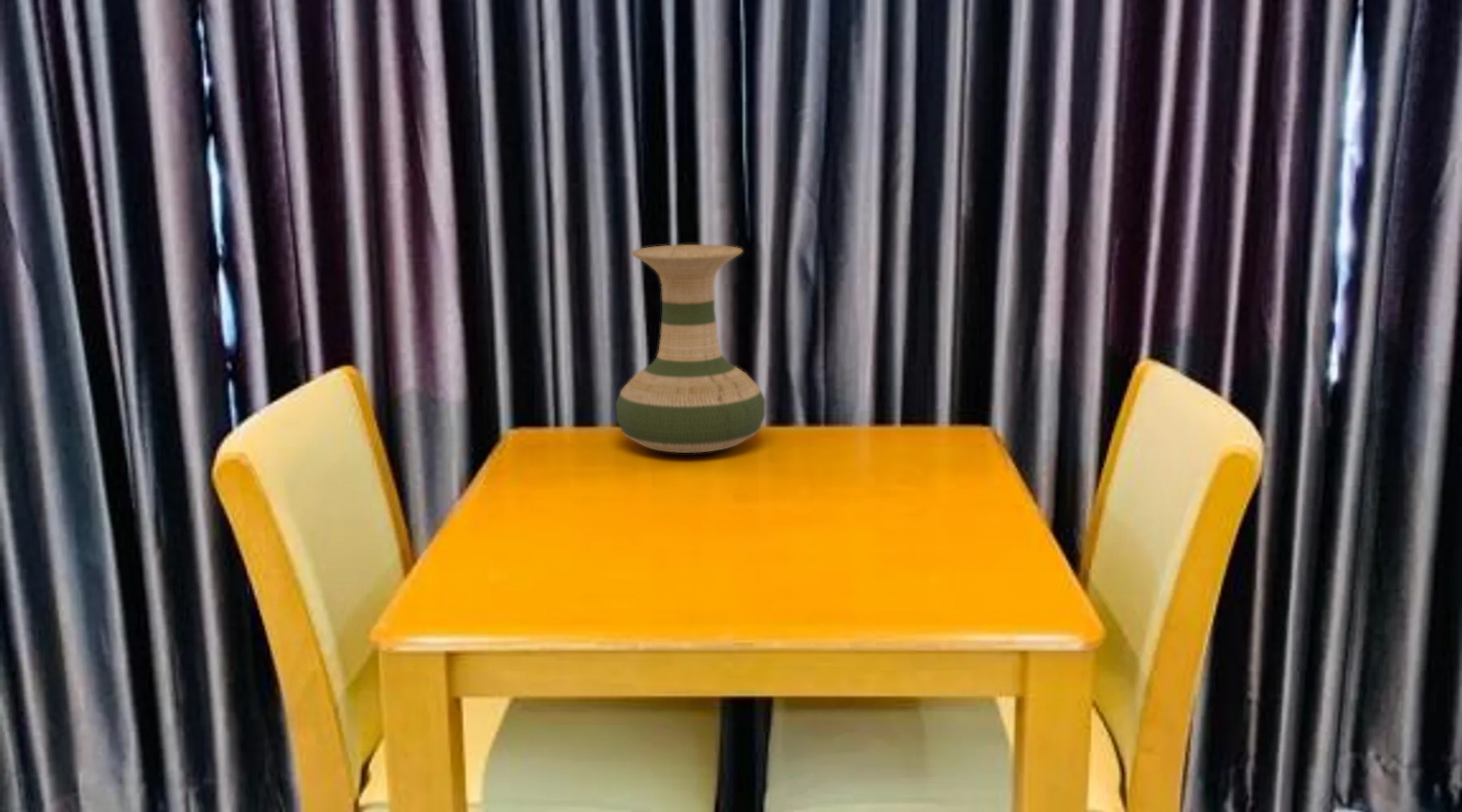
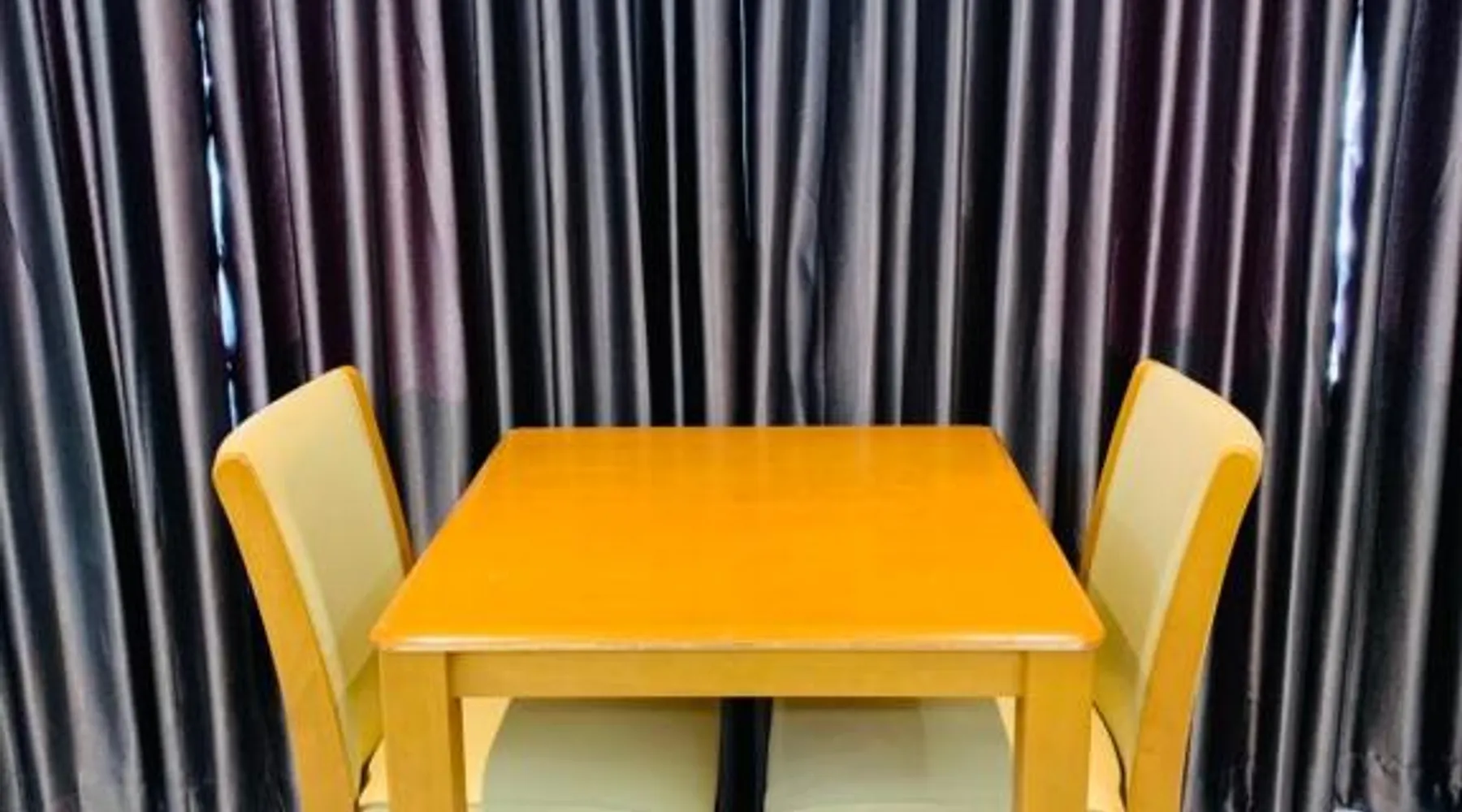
- vase [615,244,766,454]
